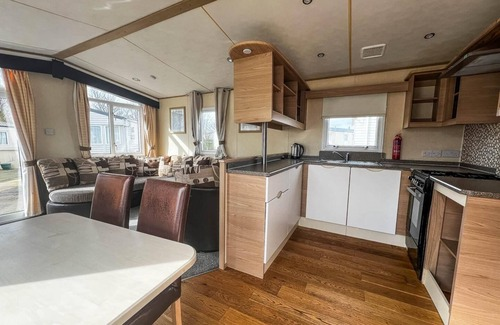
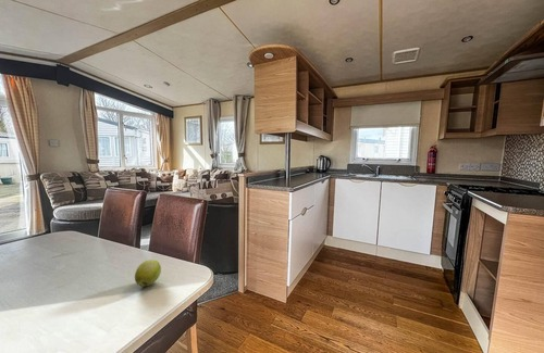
+ apple [134,259,162,288]
